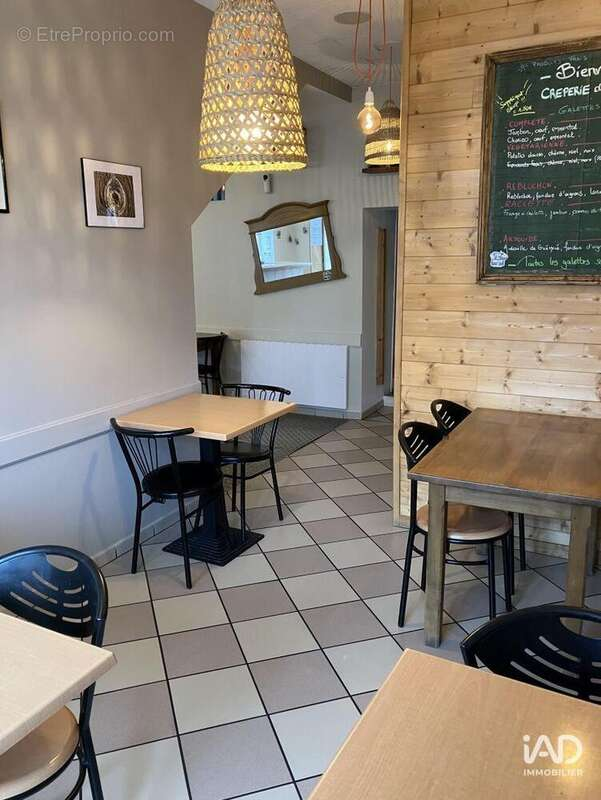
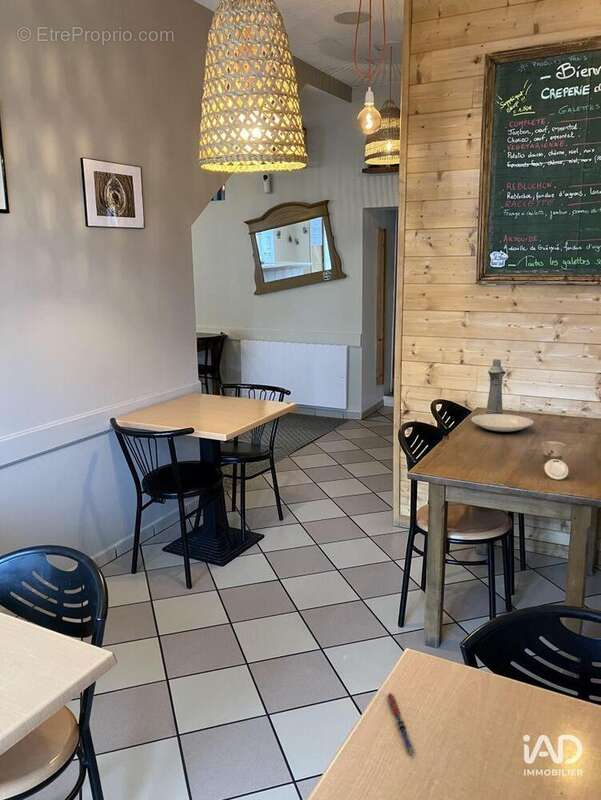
+ pen [386,692,417,756]
+ bottle [485,358,506,414]
+ plate [470,413,534,434]
+ cup [541,440,569,481]
